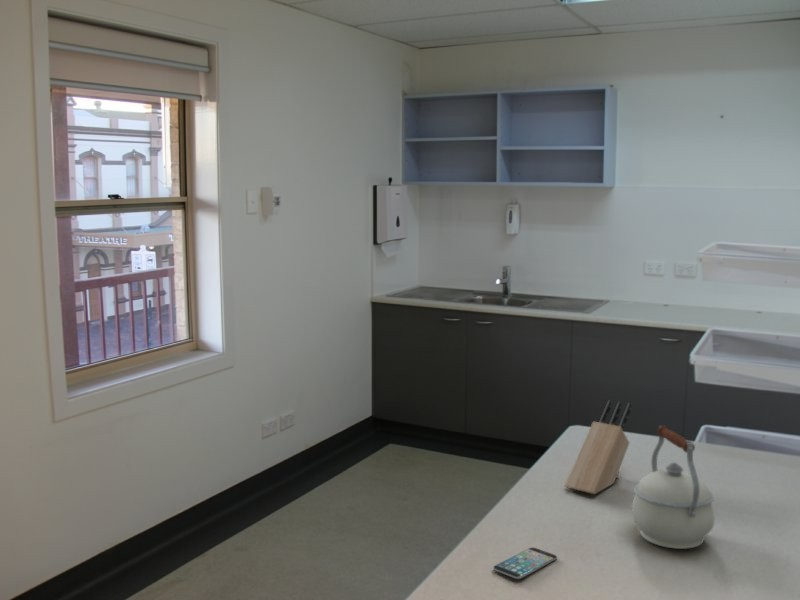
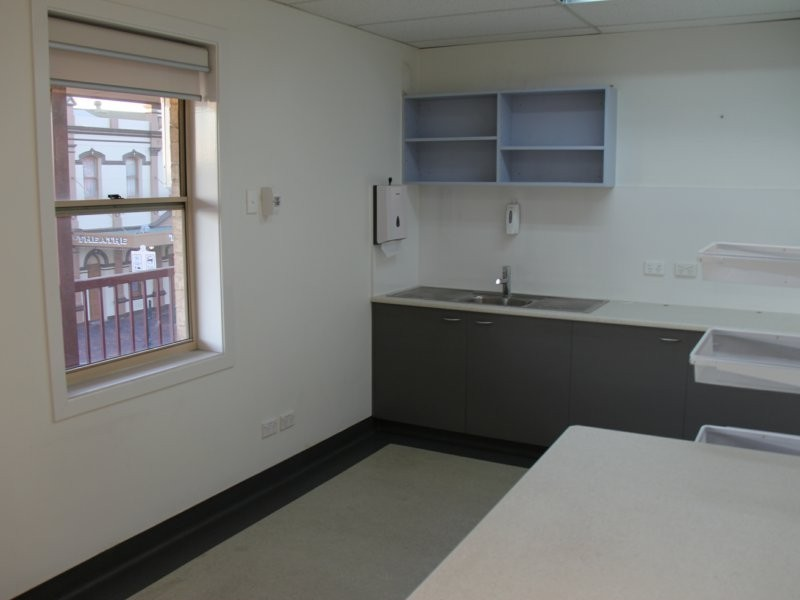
- knife block [564,399,632,495]
- kettle [631,425,716,550]
- smartphone [492,547,558,580]
